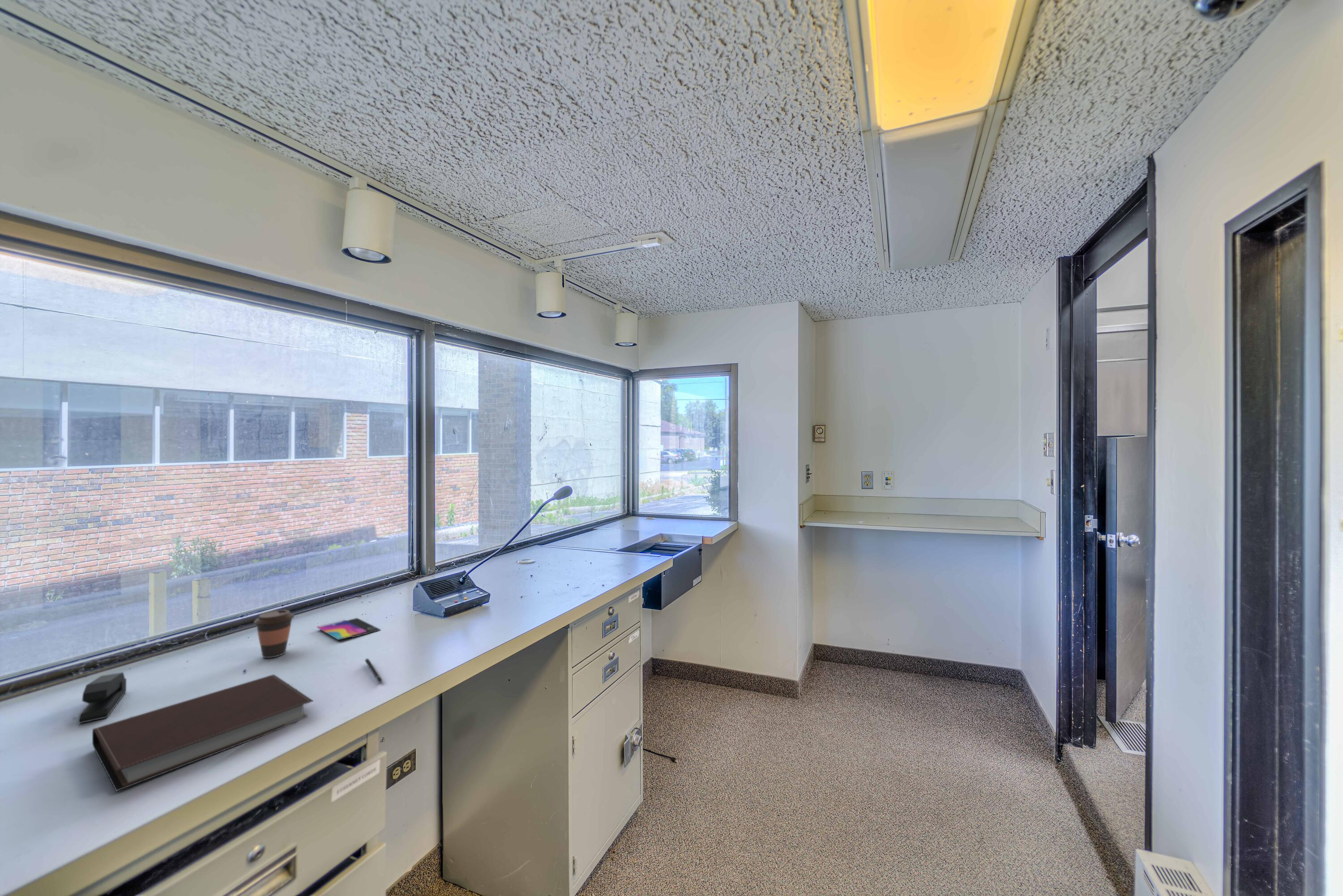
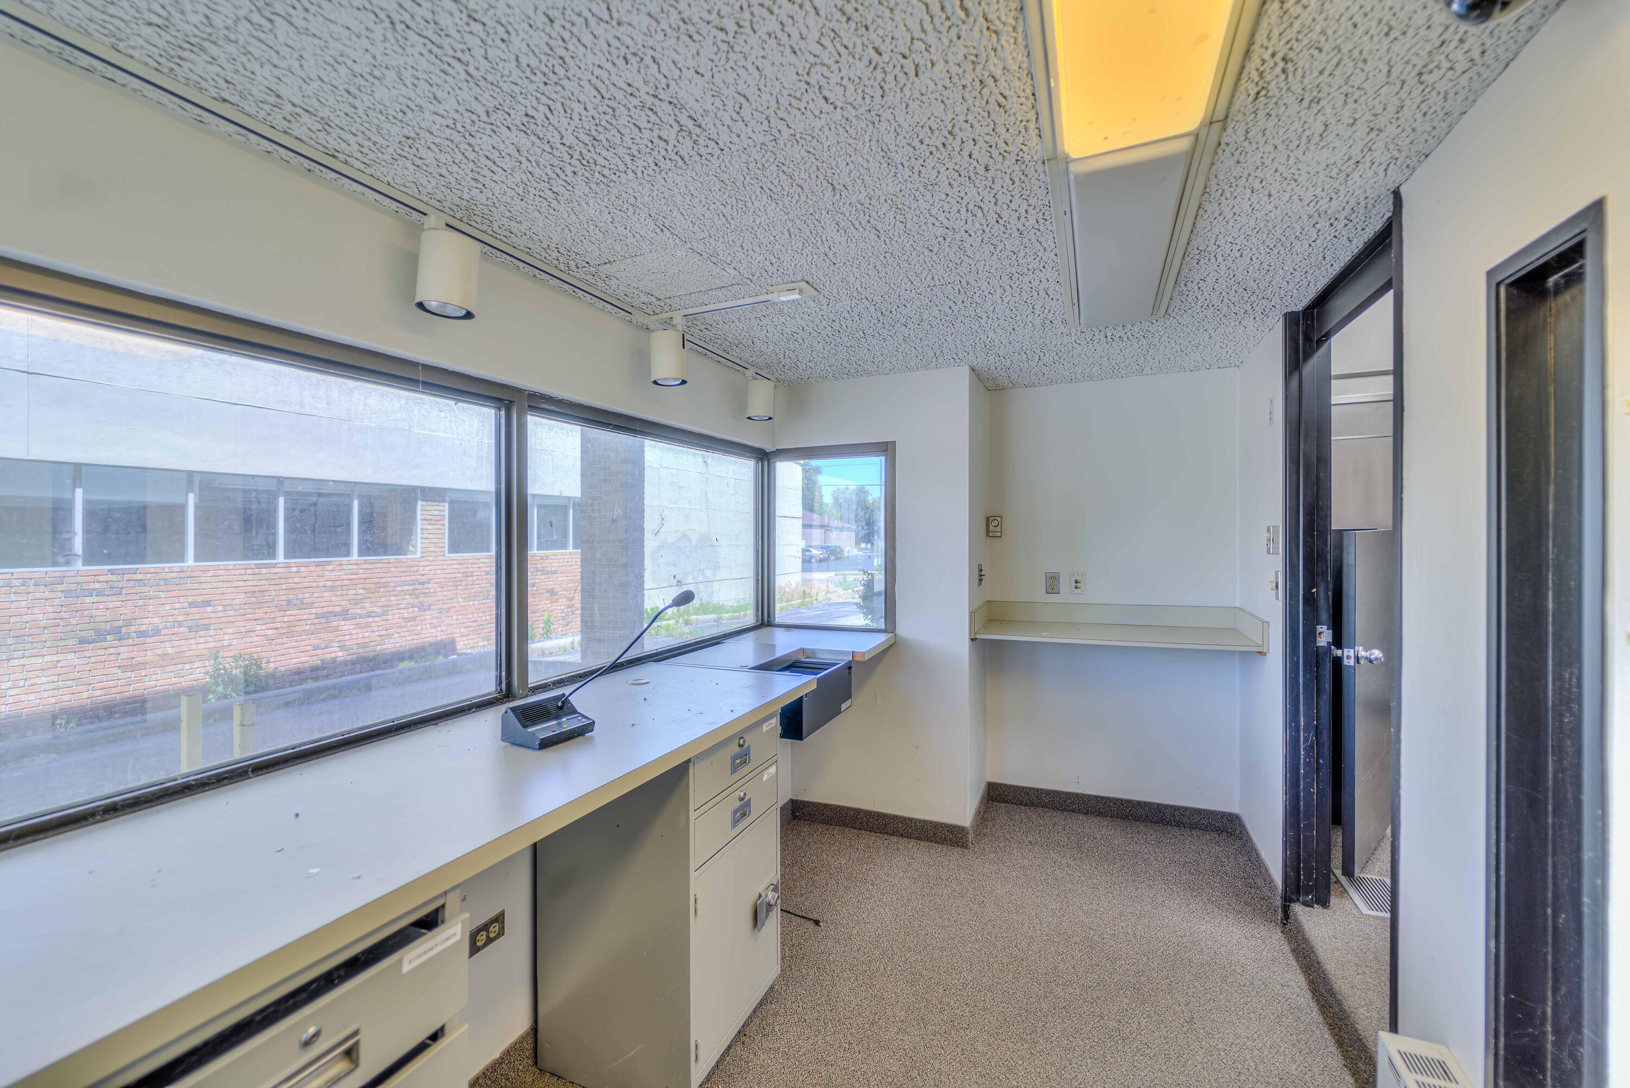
- notebook [92,674,314,792]
- pen [364,658,383,683]
- smartphone [317,618,381,640]
- coffee cup [253,609,295,658]
- stapler [78,672,127,724]
